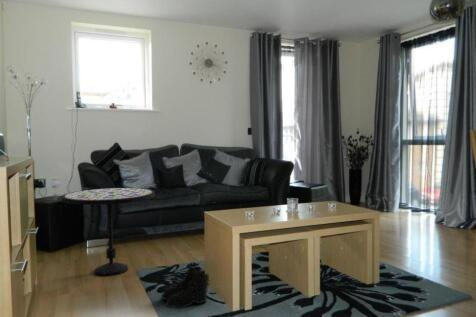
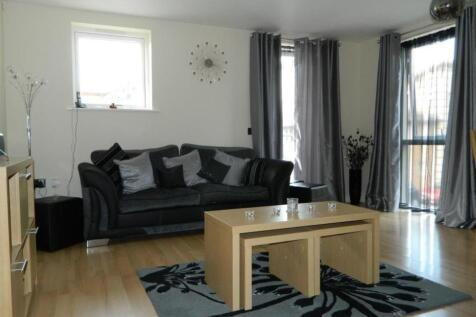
- side table [60,187,156,276]
- boots [160,264,211,310]
